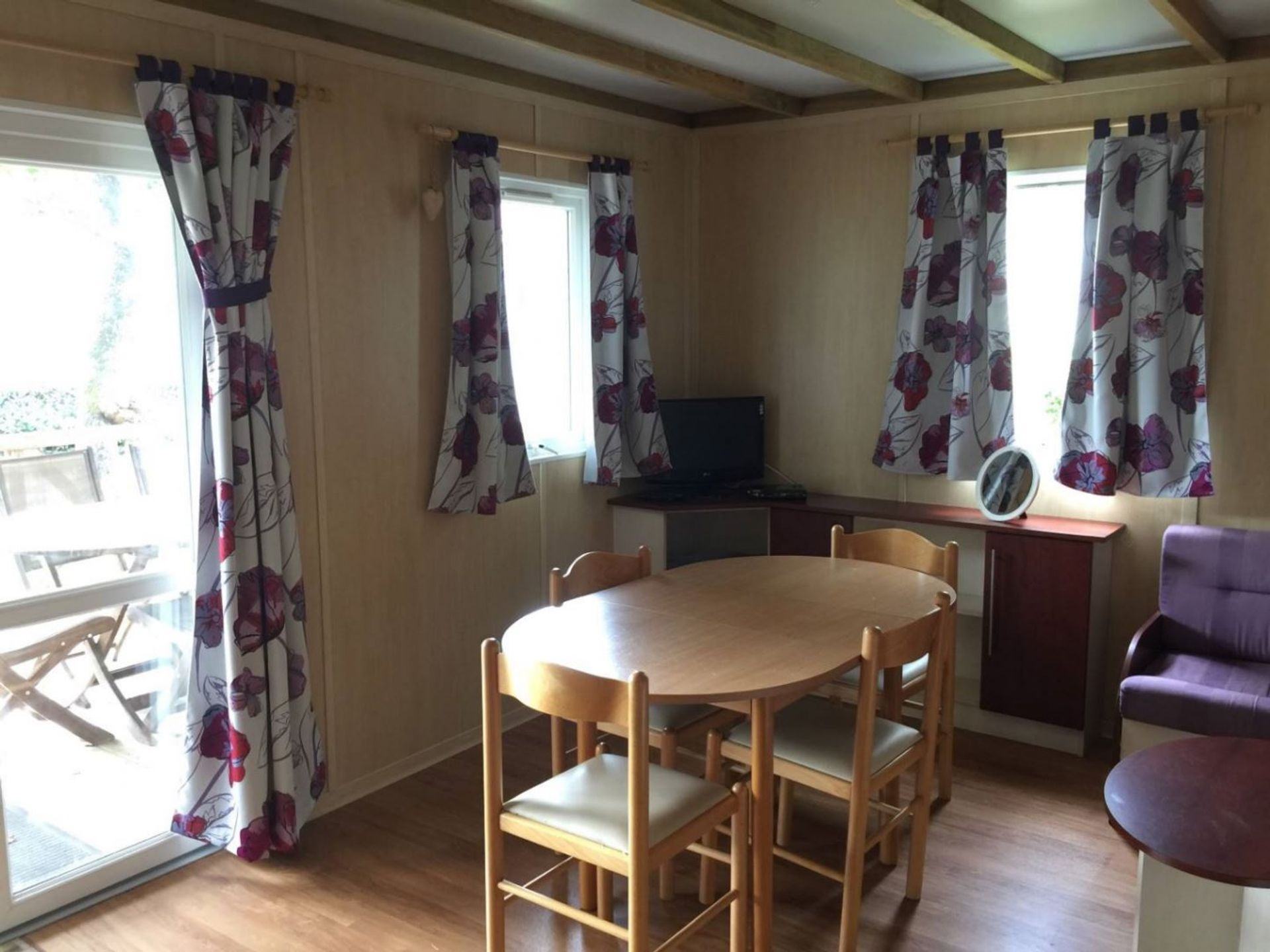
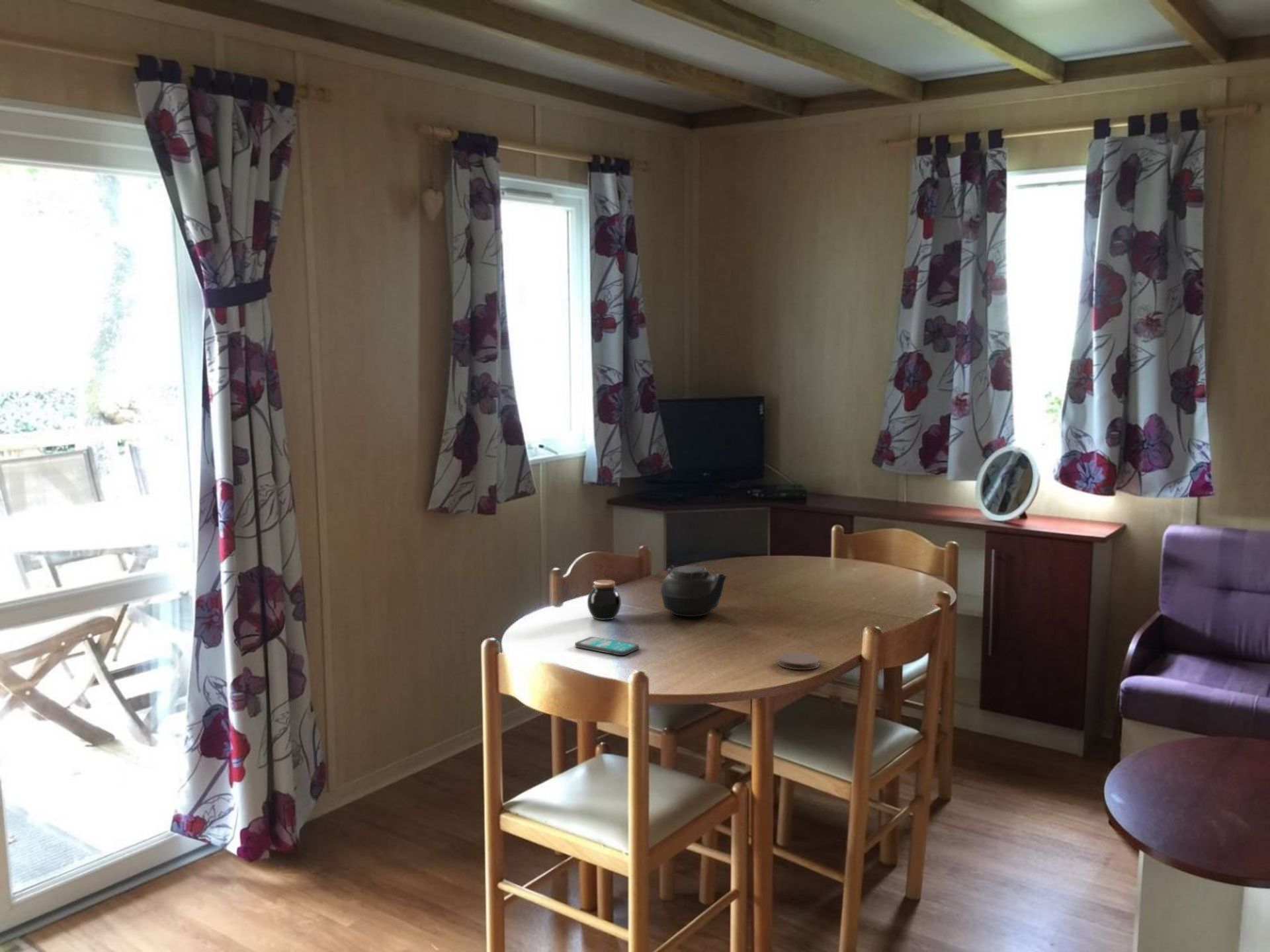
+ jar [587,579,622,621]
+ coaster [777,651,821,670]
+ teapot [660,565,728,617]
+ smartphone [574,636,640,656]
